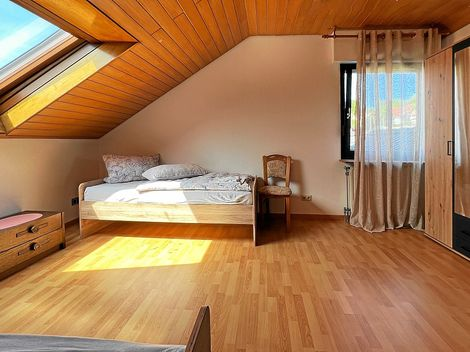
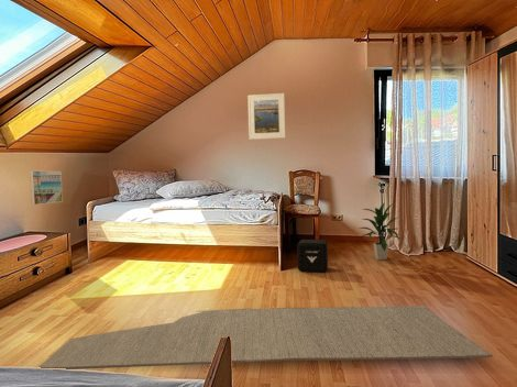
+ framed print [29,169,64,206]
+ rug [37,305,494,371]
+ indoor plant [358,202,403,261]
+ air purifier [296,239,329,273]
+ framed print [246,92,286,141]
